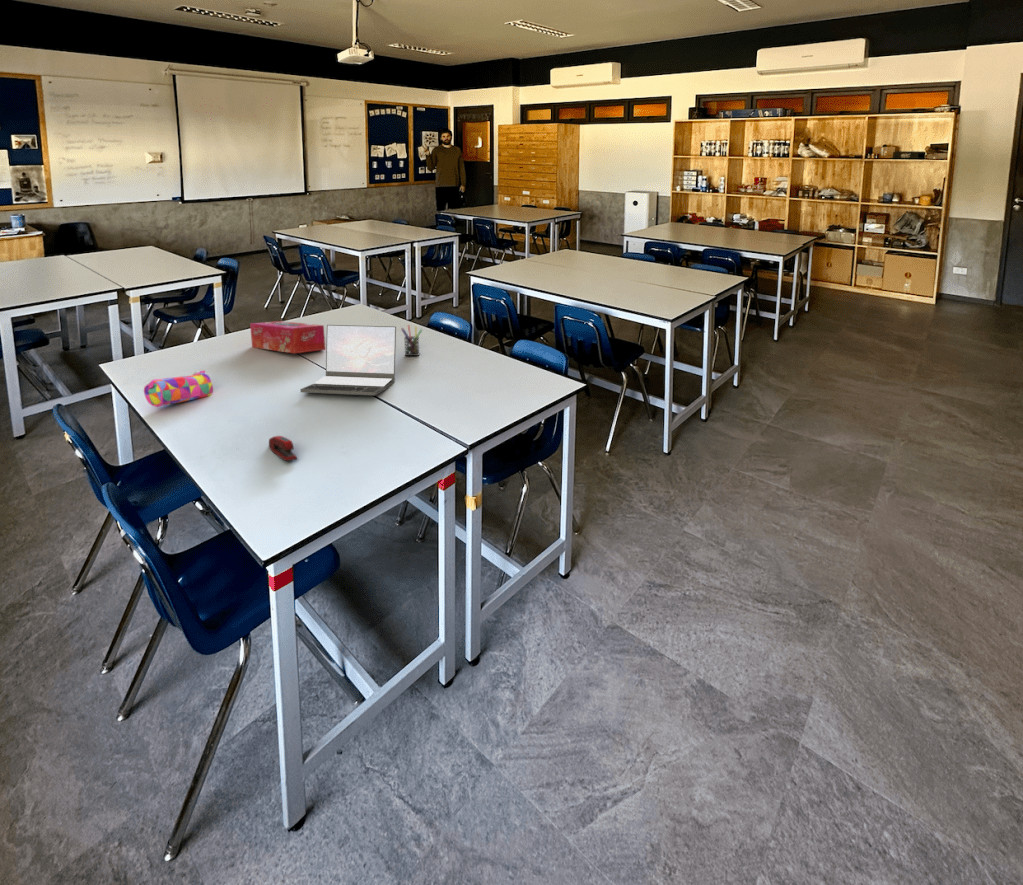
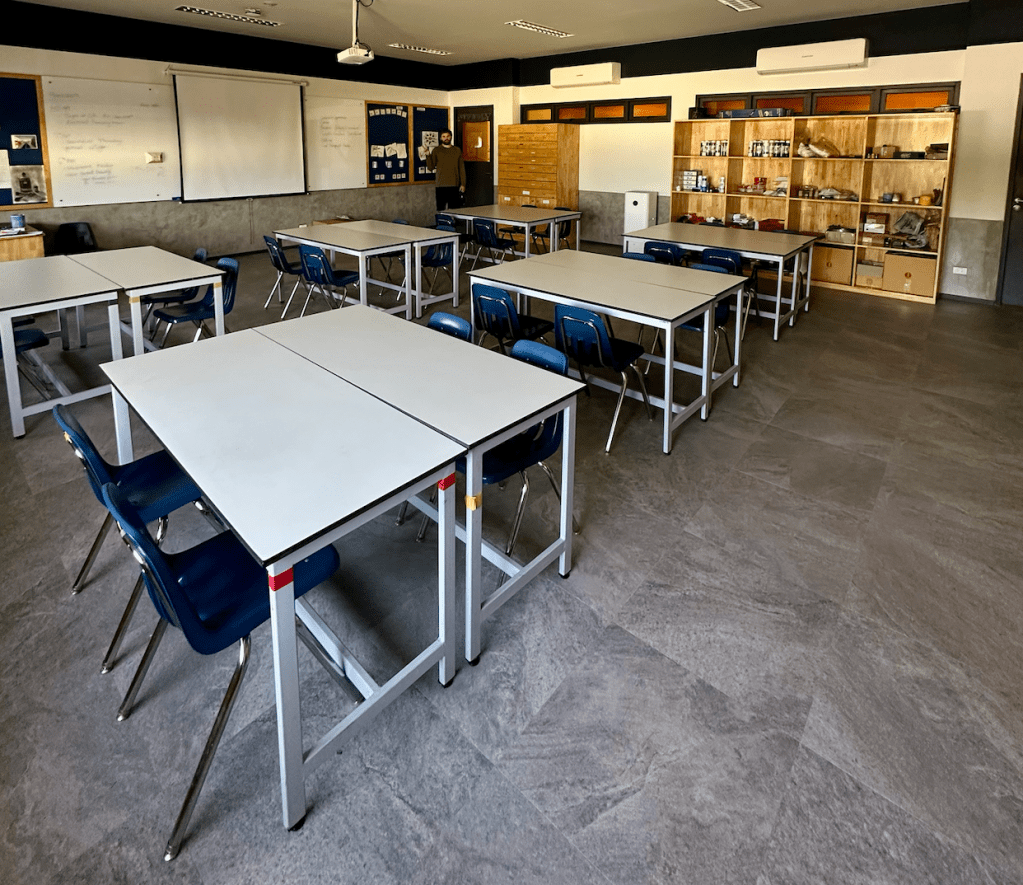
- tissue box [249,320,326,354]
- stapler [268,435,298,462]
- laptop [299,324,397,396]
- pen holder [400,324,423,357]
- pencil case [143,370,214,408]
